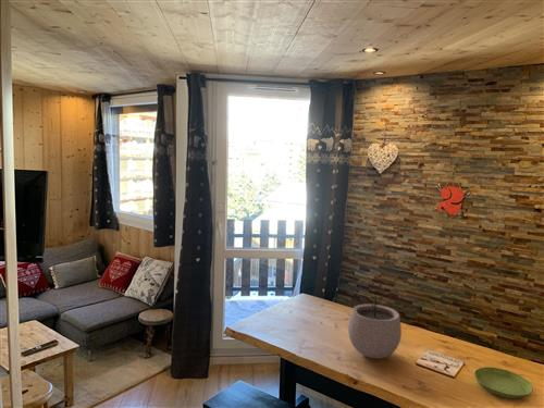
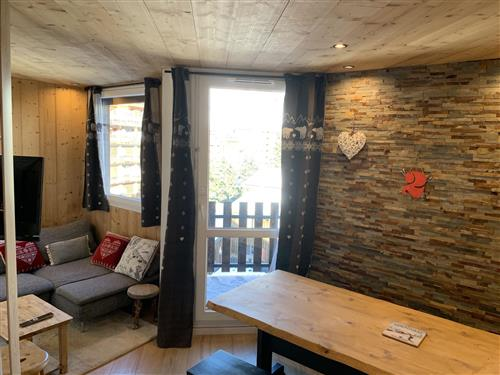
- plant pot [347,290,403,360]
- saucer [473,366,534,399]
